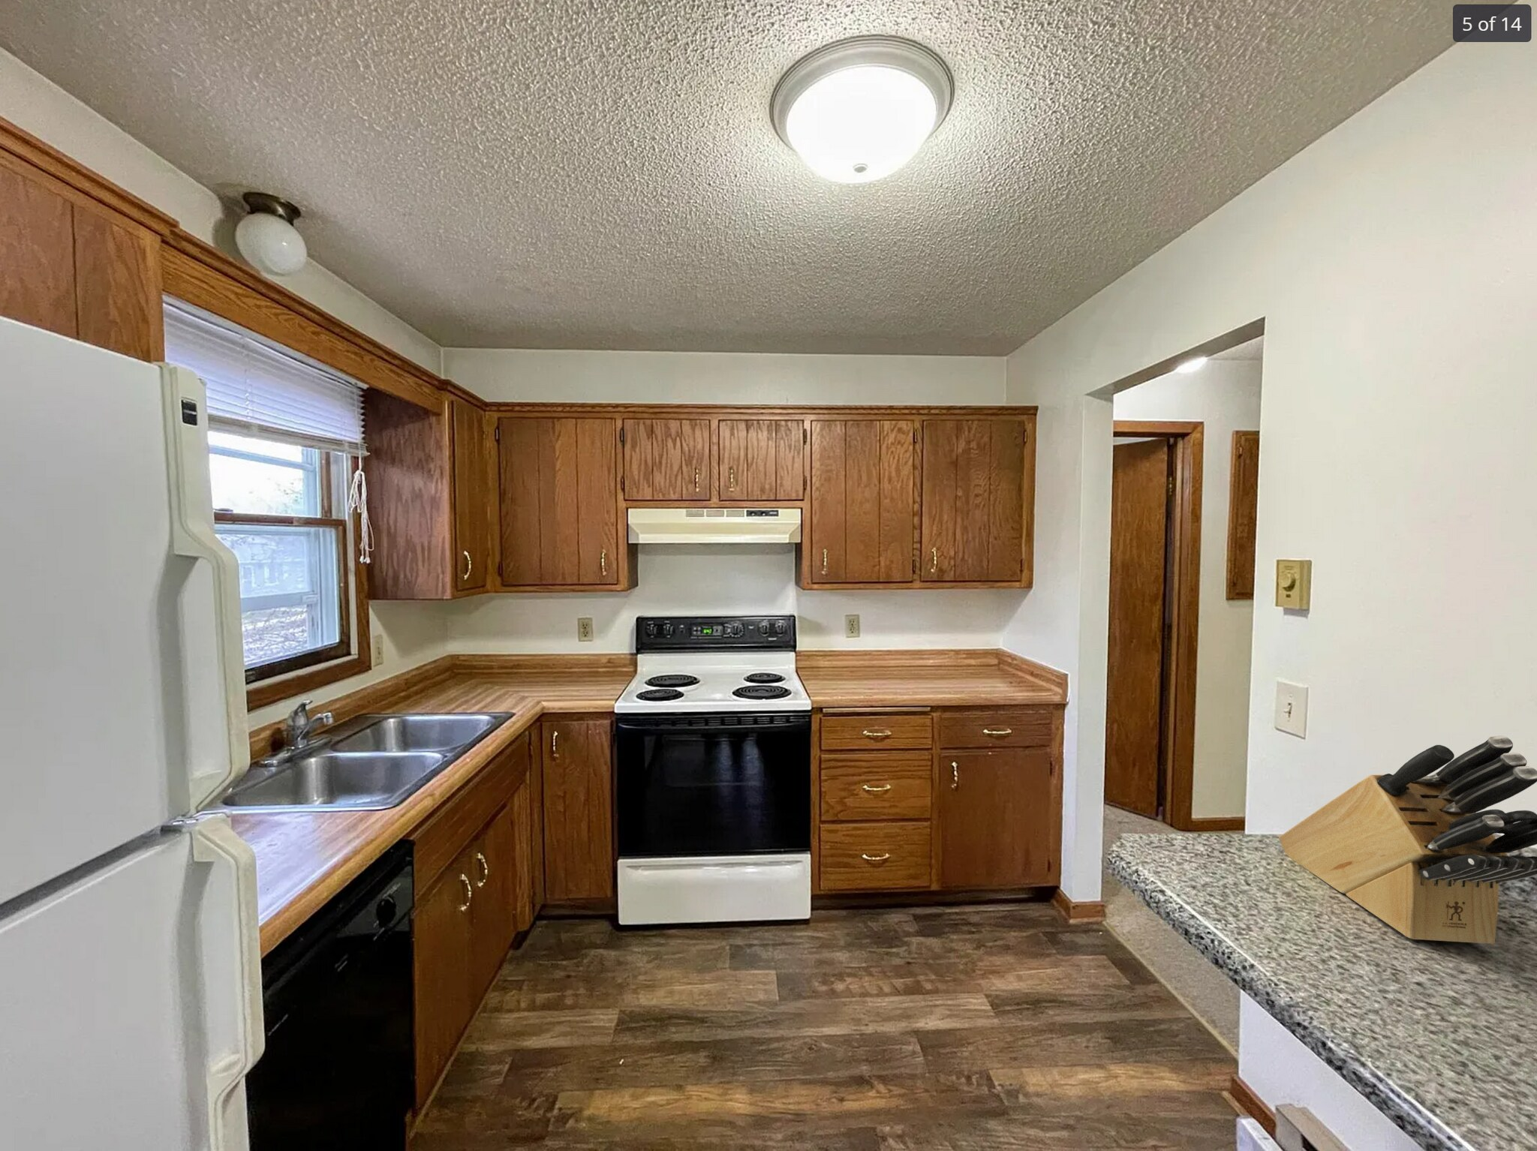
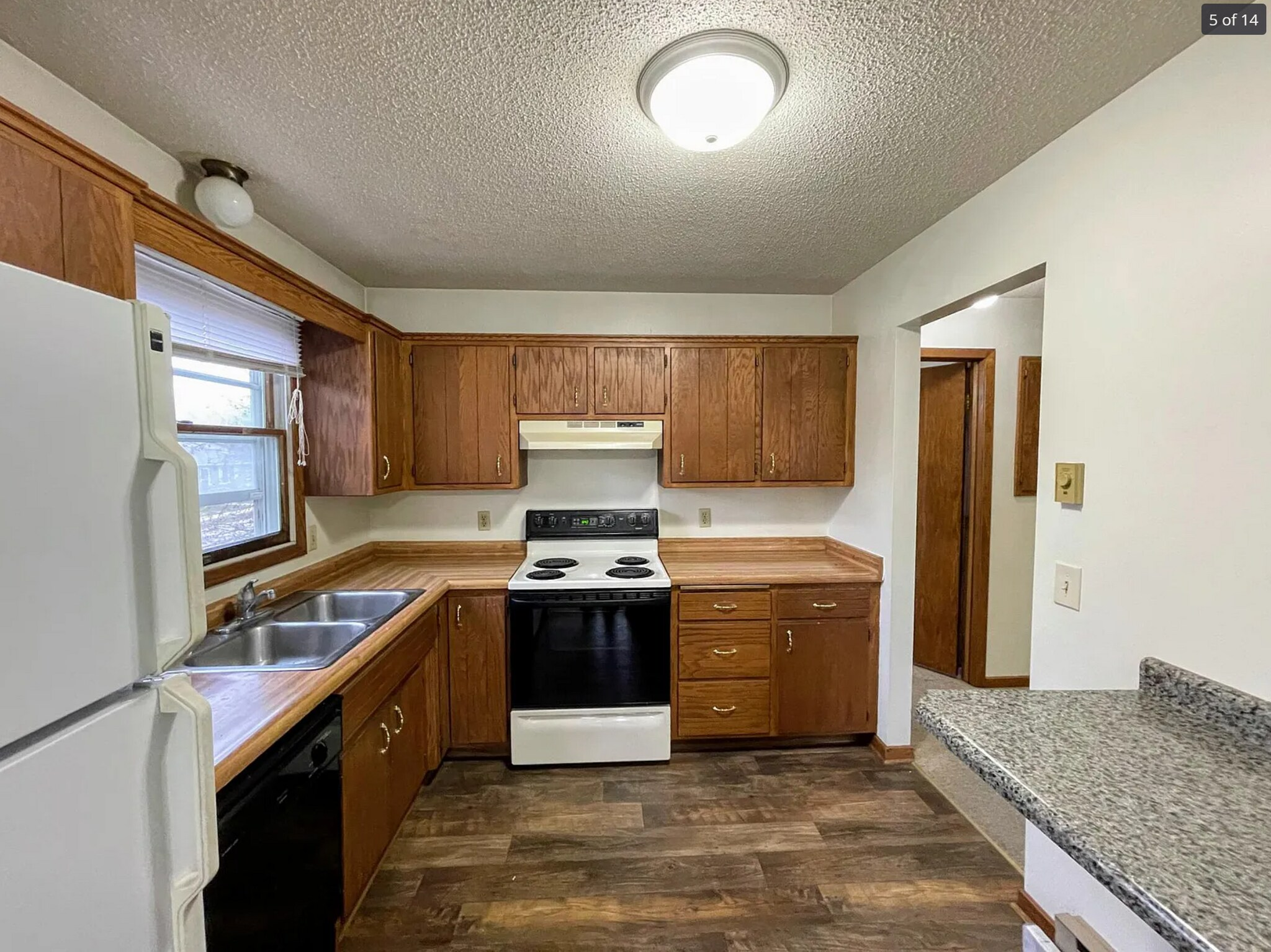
- knife block [1278,735,1537,944]
